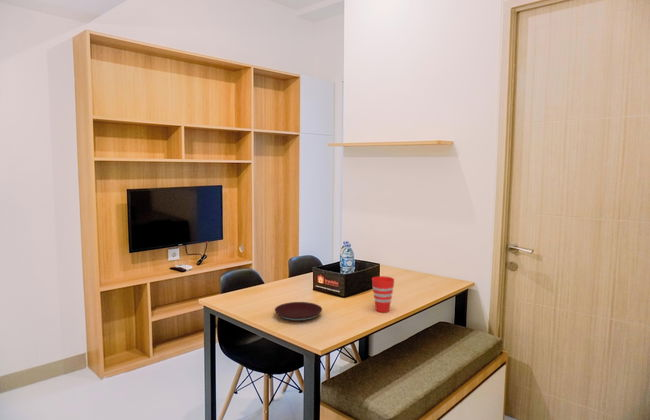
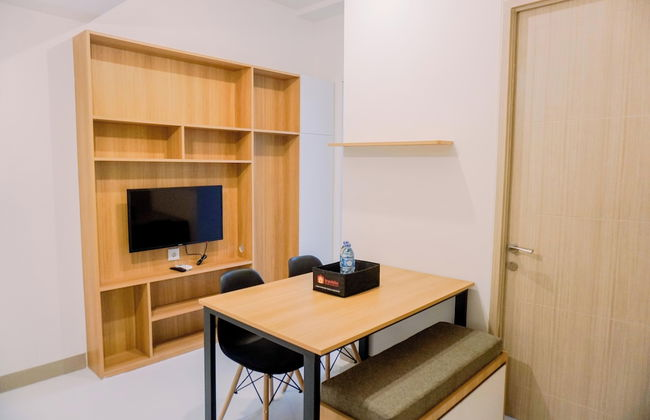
- plate [274,301,323,322]
- cup [371,275,395,313]
